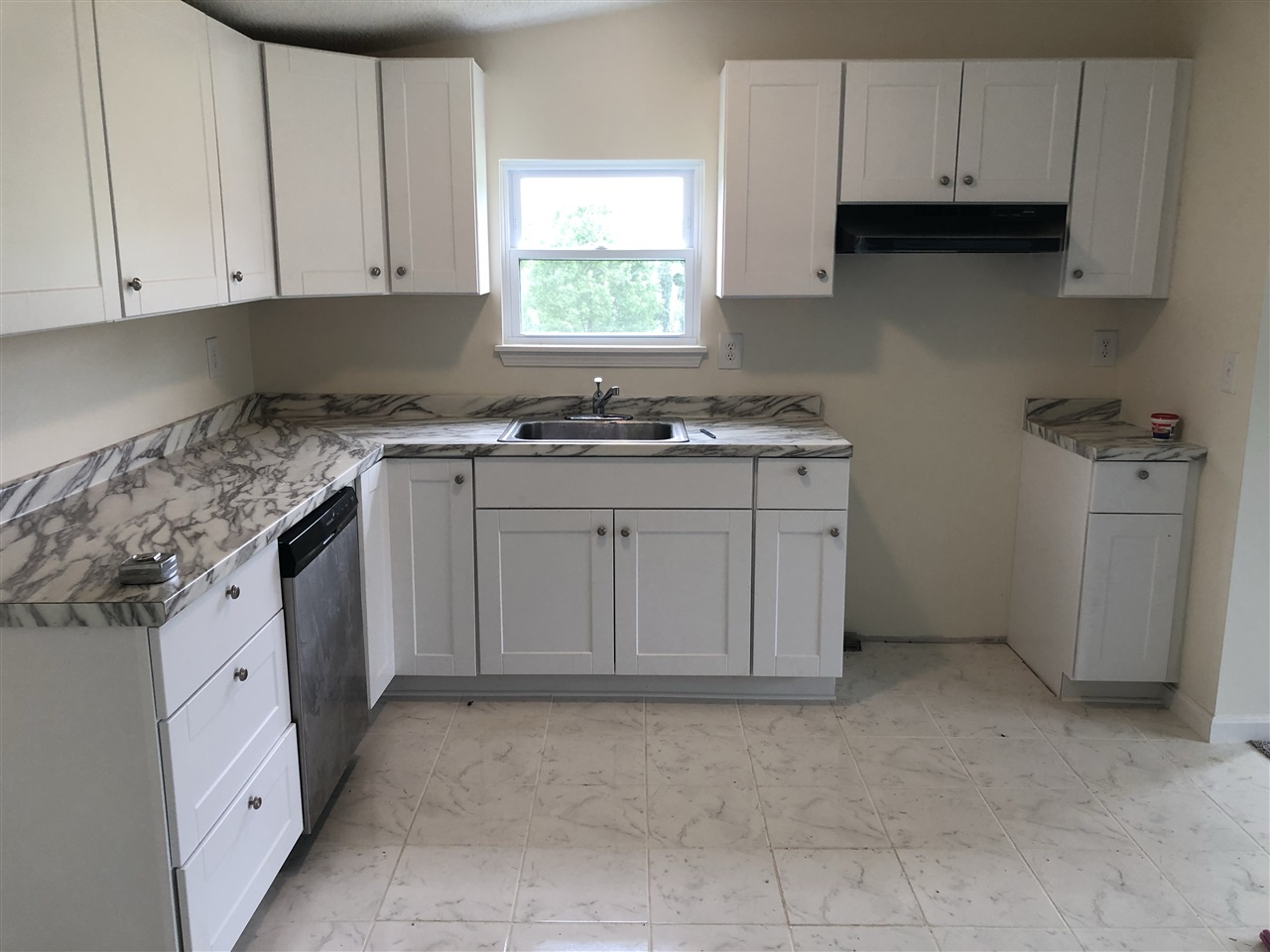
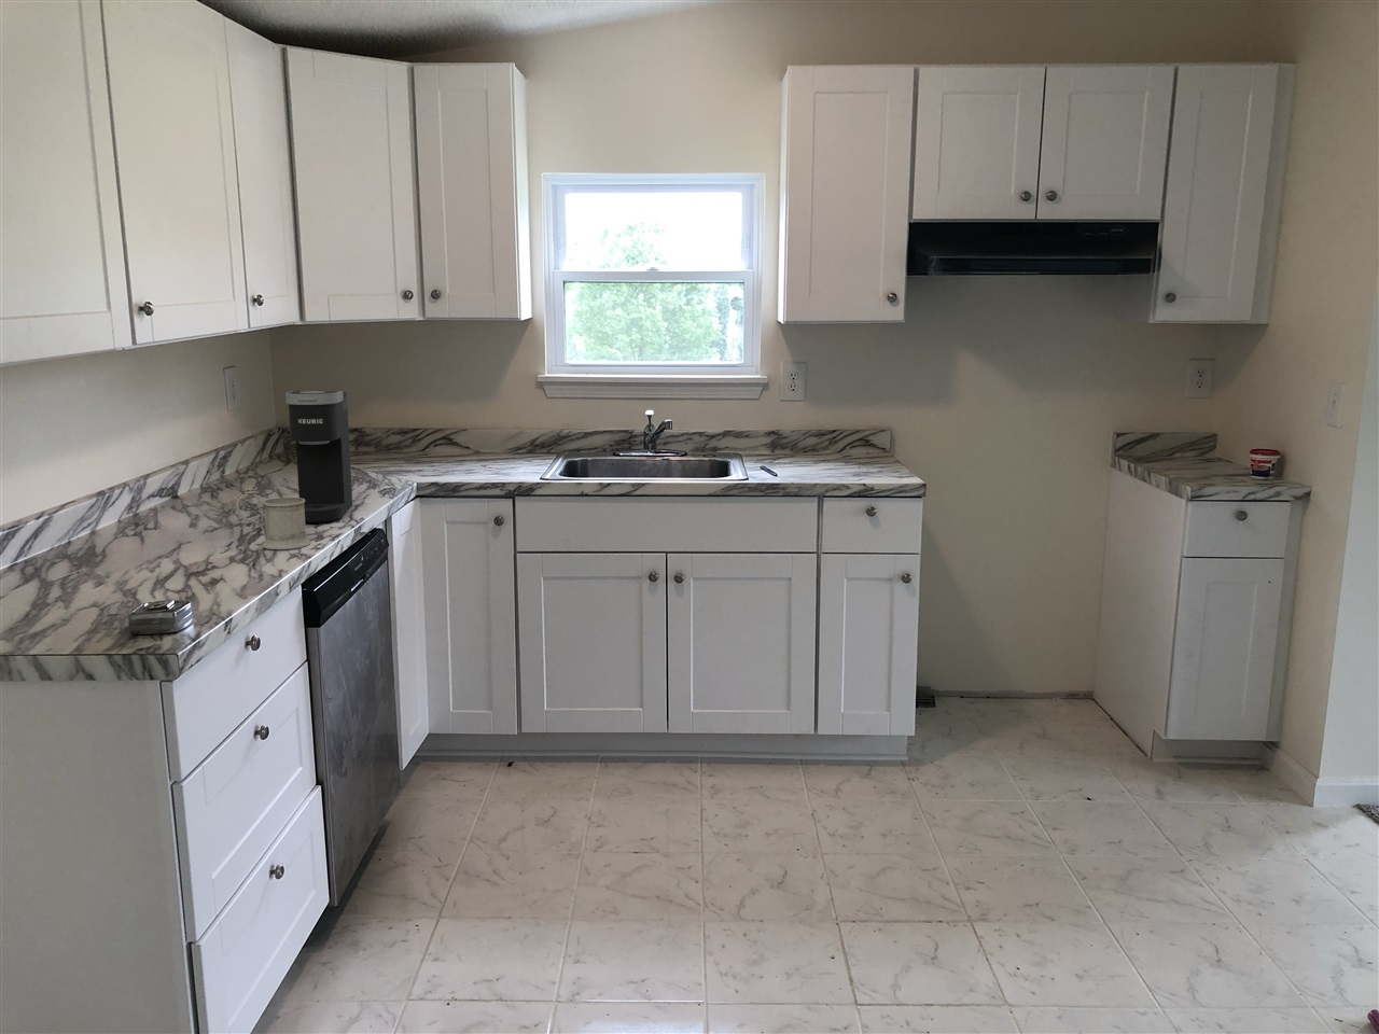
+ coffee maker [284,390,353,524]
+ mug [235,490,312,551]
